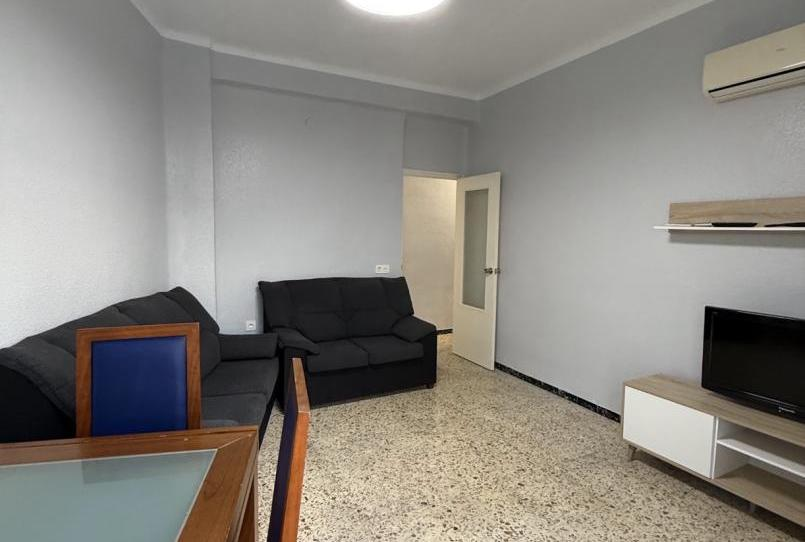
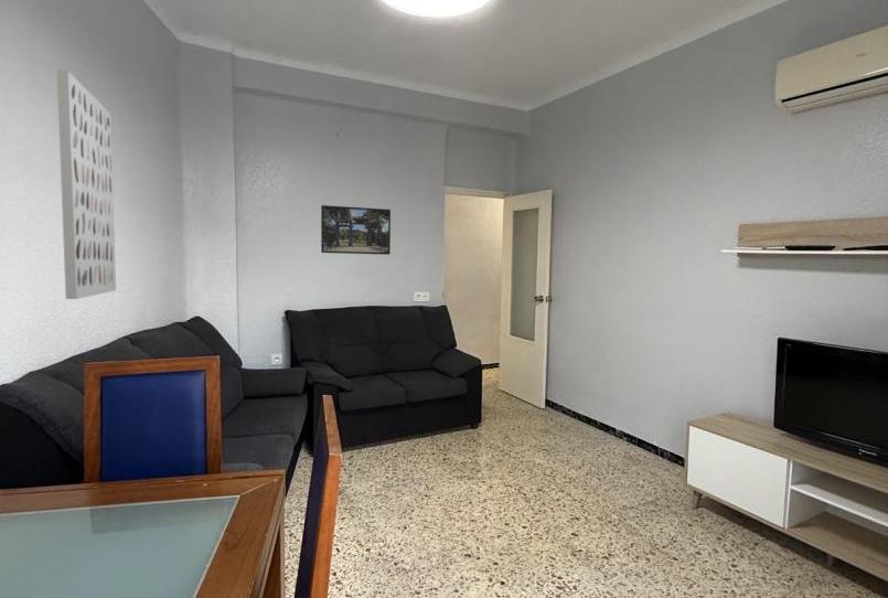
+ wall art [56,68,117,300]
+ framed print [320,204,392,256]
